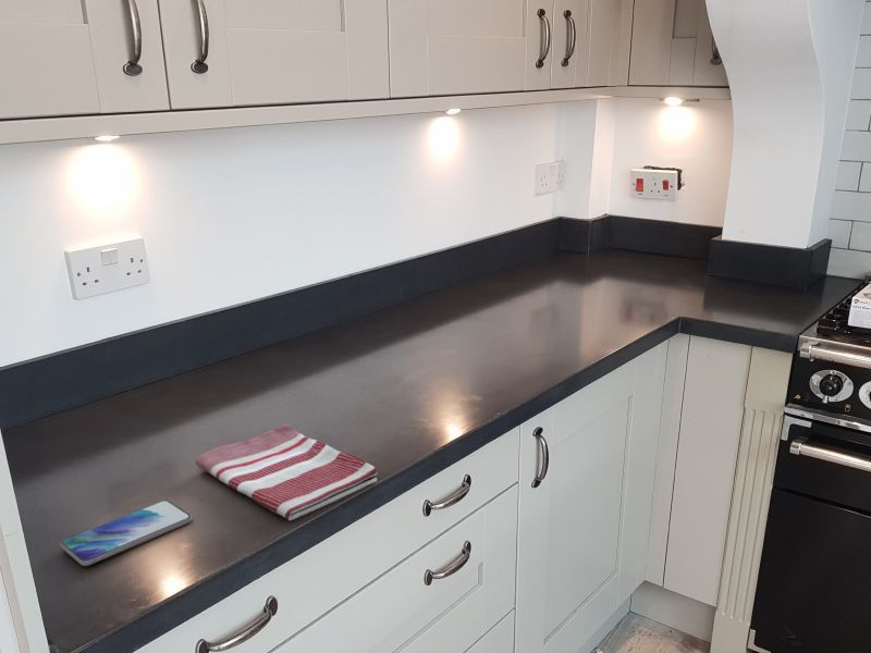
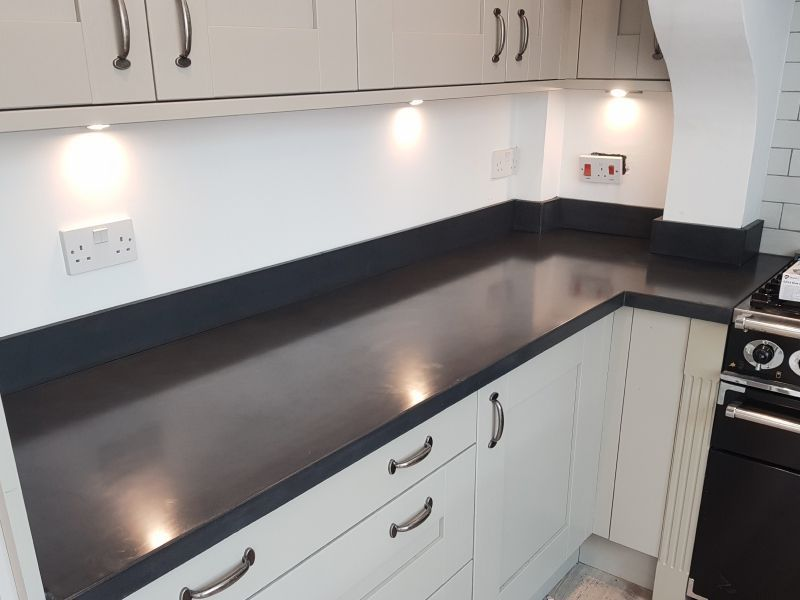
- smartphone [60,500,193,567]
- dish towel [195,422,379,521]
